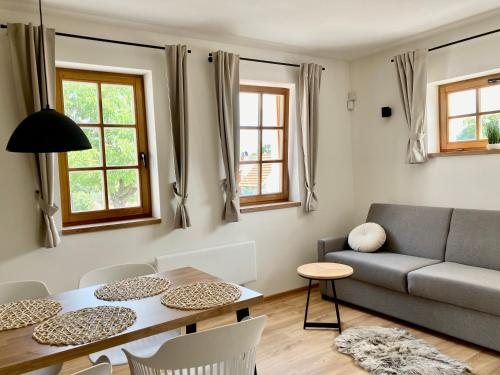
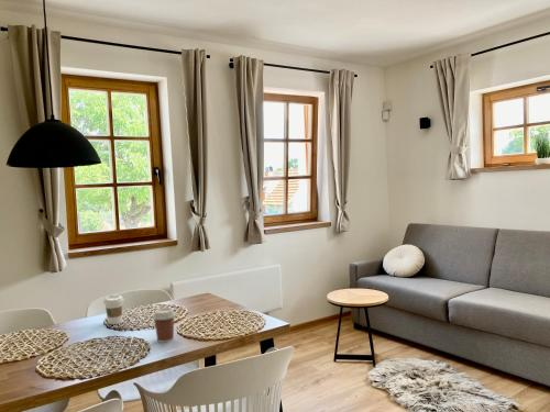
+ coffee cup [102,294,125,325]
+ coffee cup [152,307,177,344]
